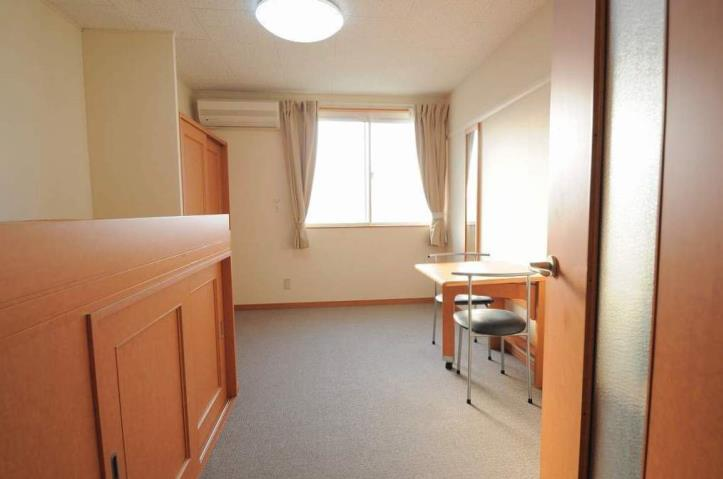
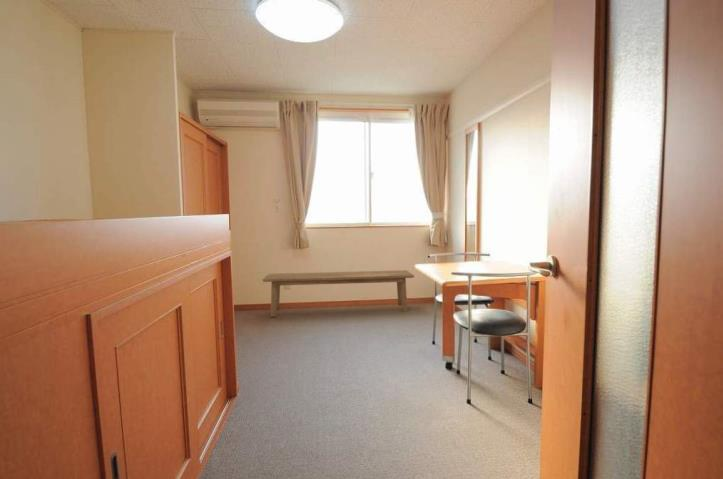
+ bench [262,269,415,318]
